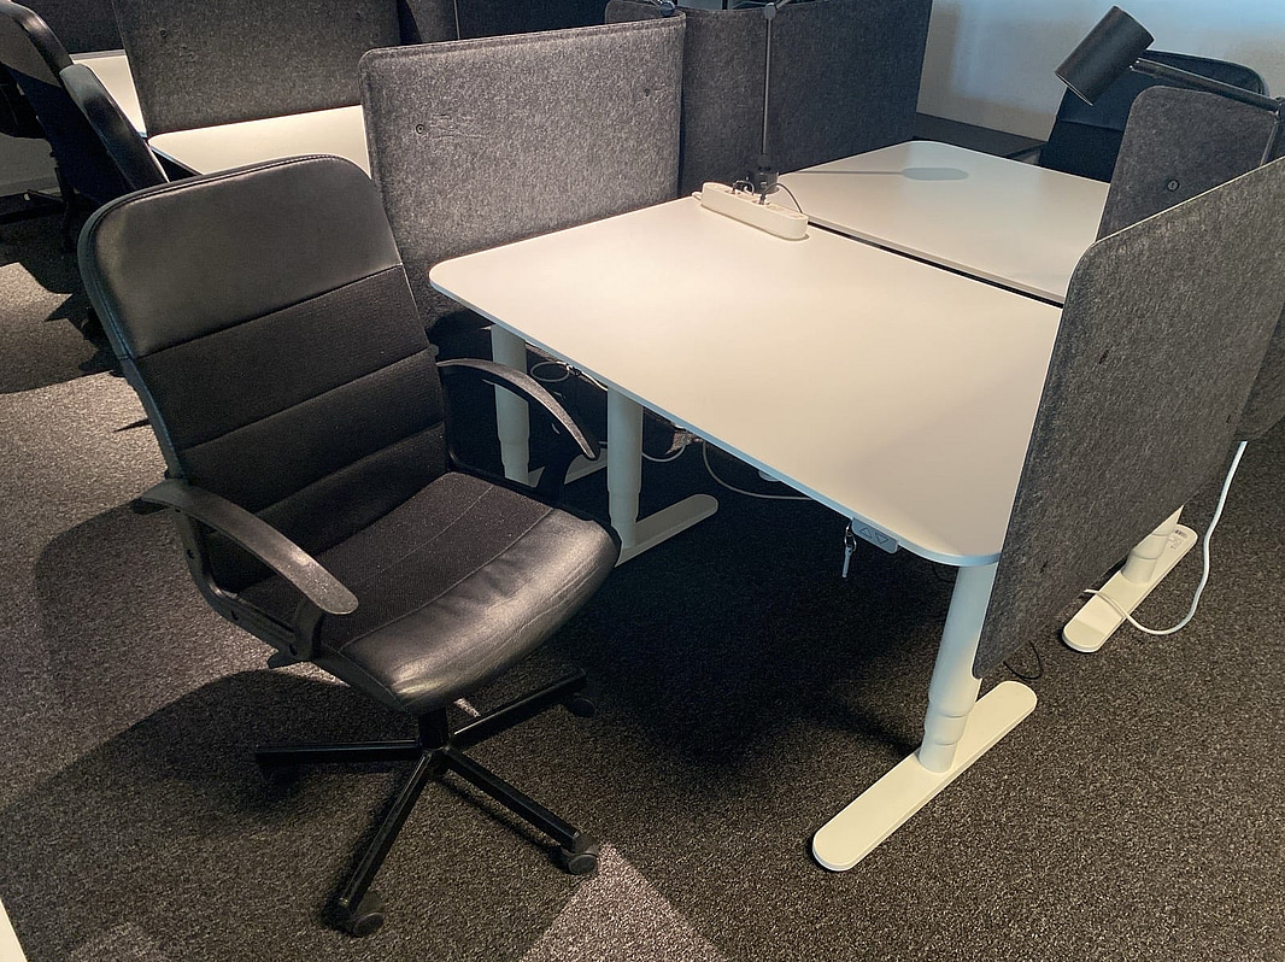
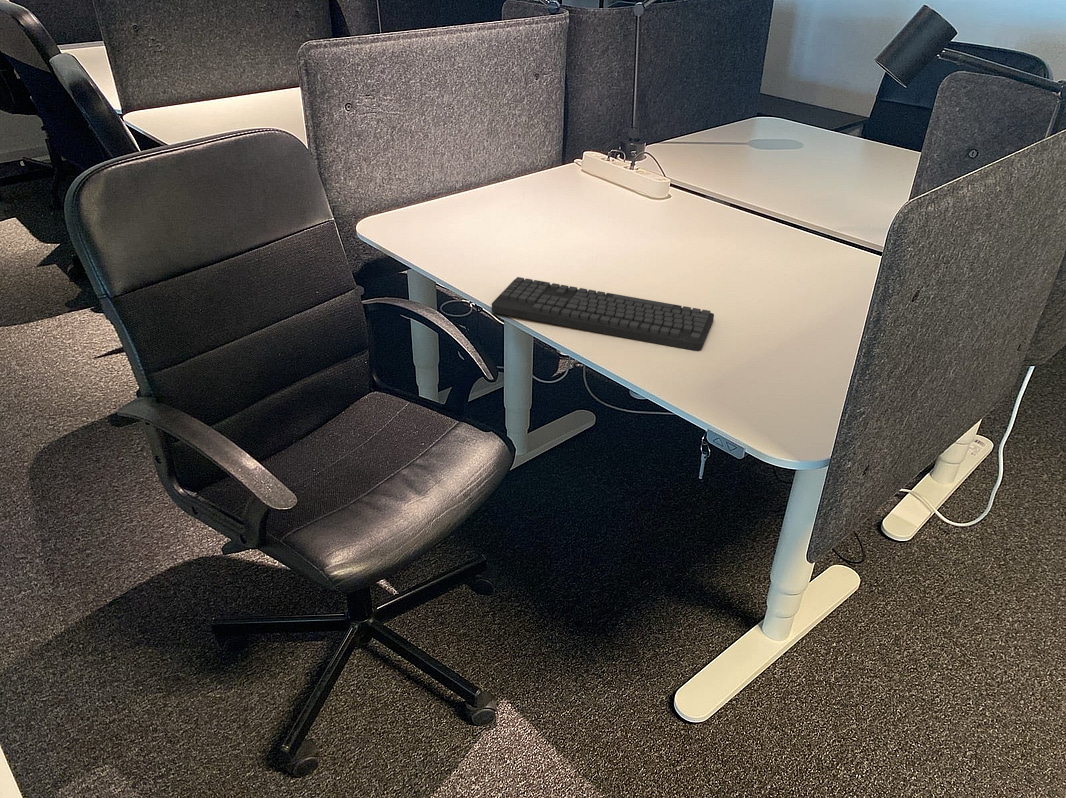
+ keyboard [491,276,715,352]
